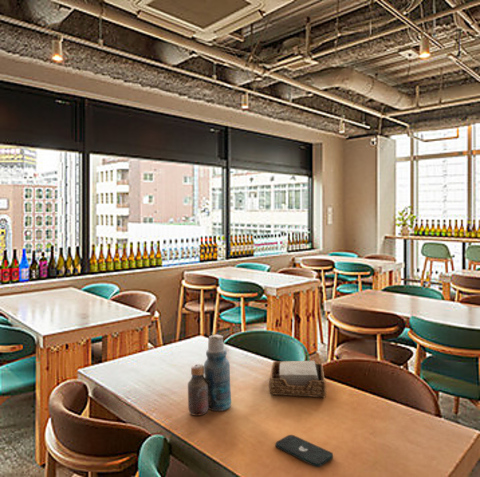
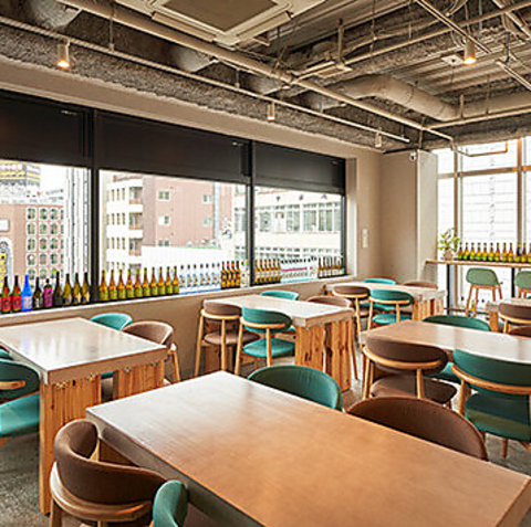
- bottle [187,333,232,417]
- smartphone [274,434,334,468]
- napkin holder [268,360,327,398]
